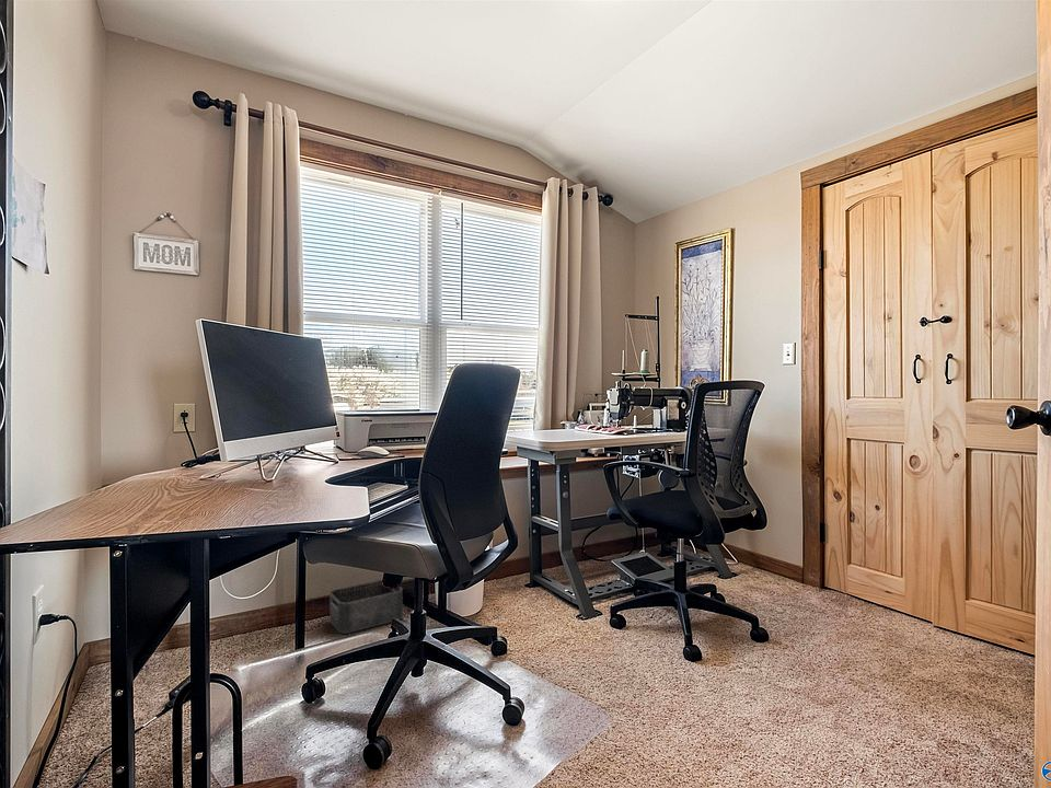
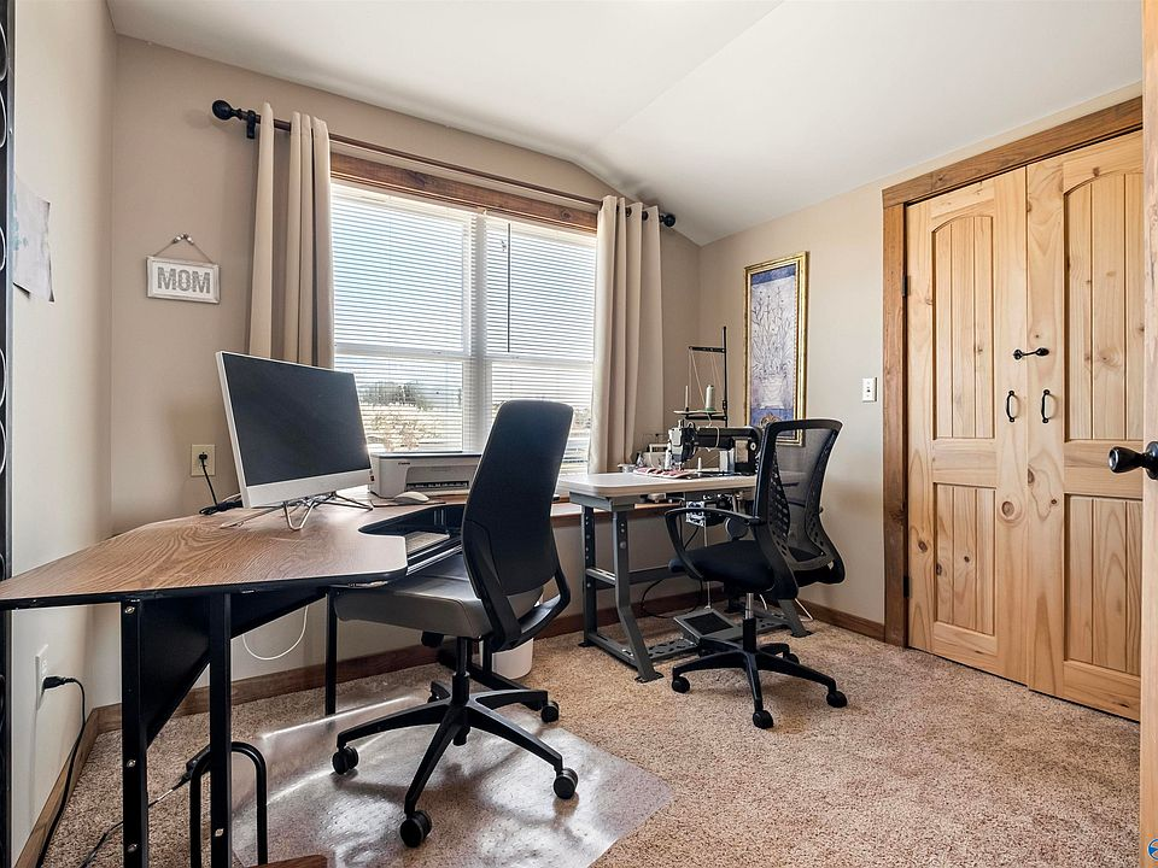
- storage bin [328,579,404,635]
